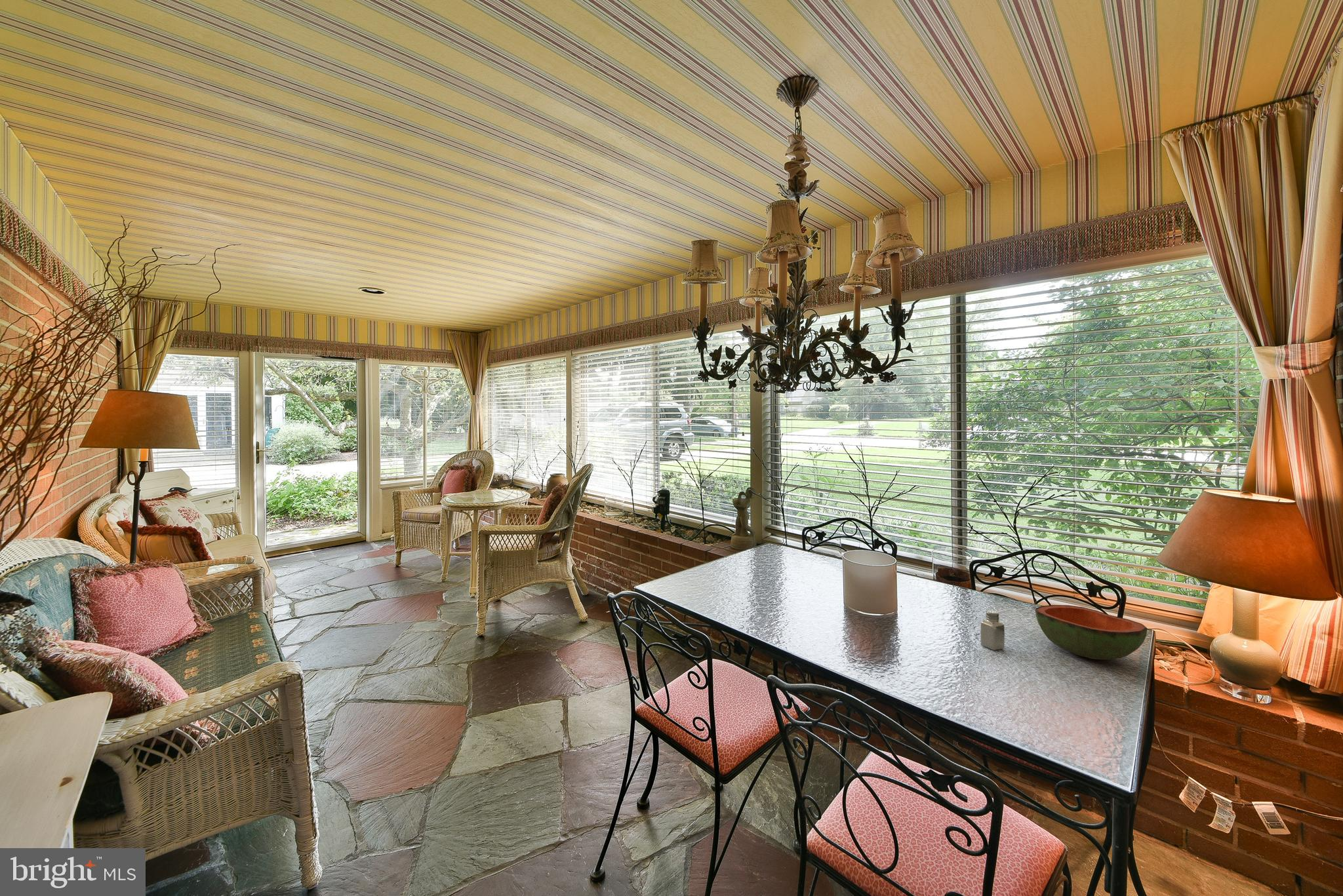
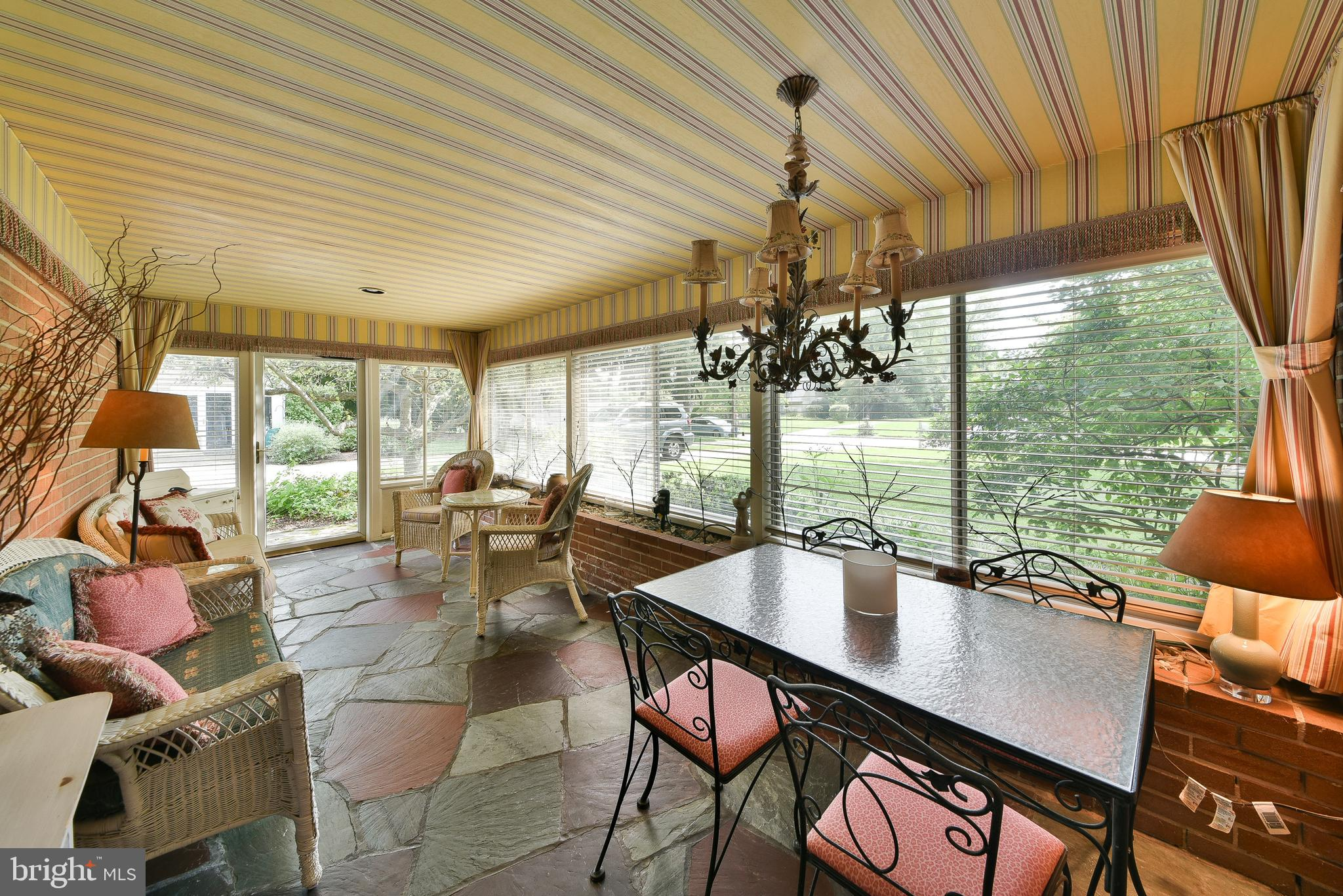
- bowl [1035,604,1148,660]
- saltshaker [980,610,1005,651]
